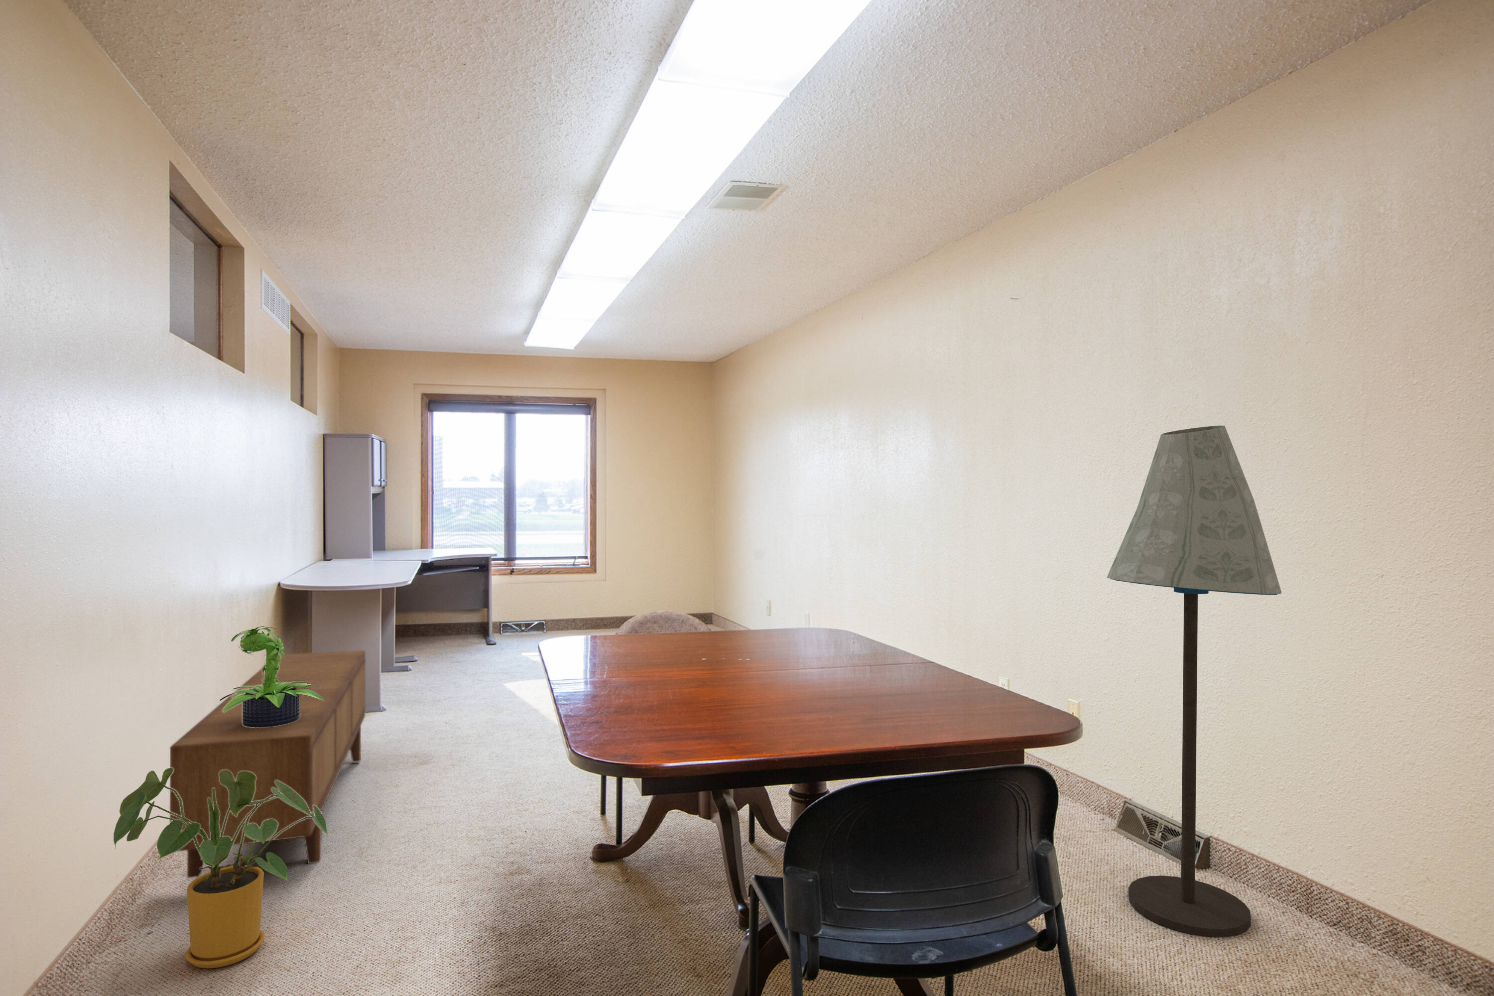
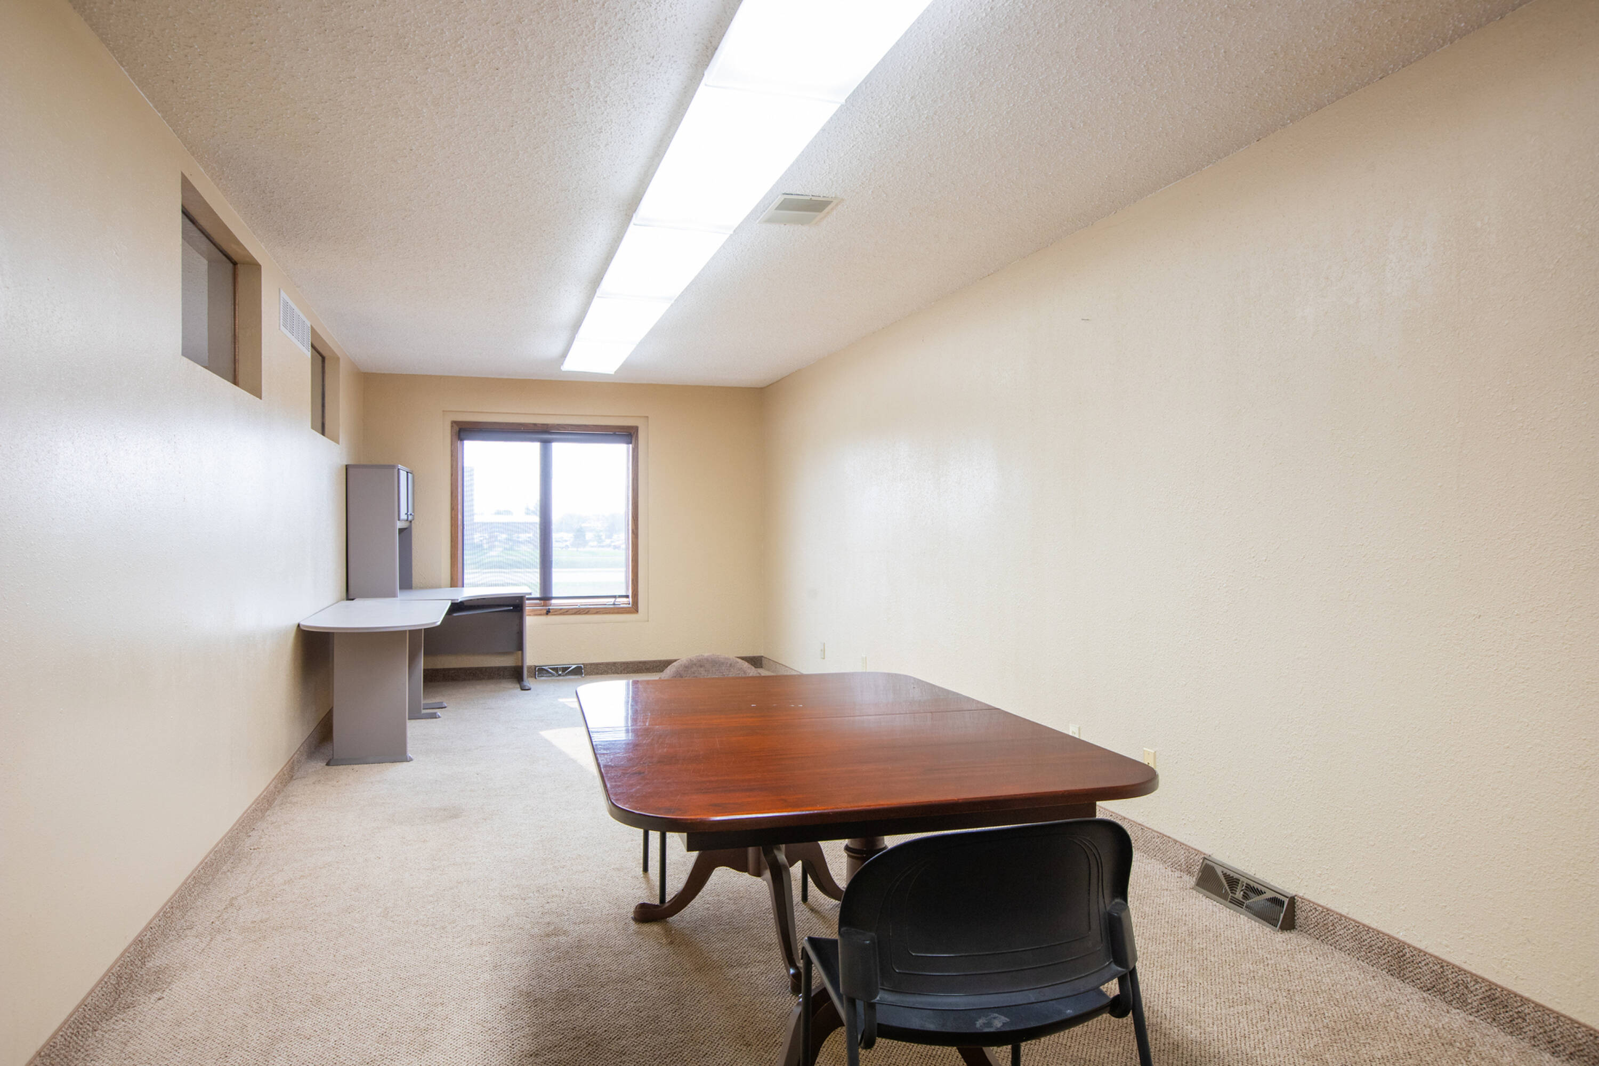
- sideboard [169,650,366,878]
- potted plant [219,626,323,728]
- house plant [113,767,329,969]
- floor lamp [1106,425,1282,938]
